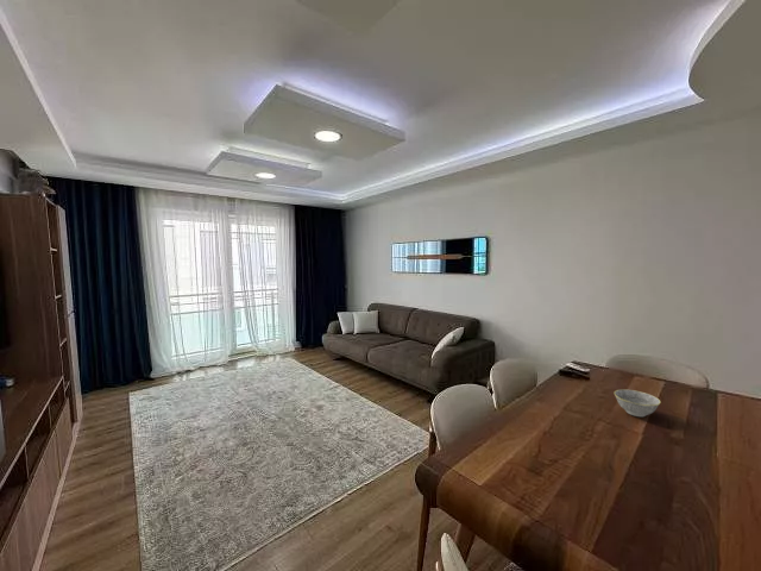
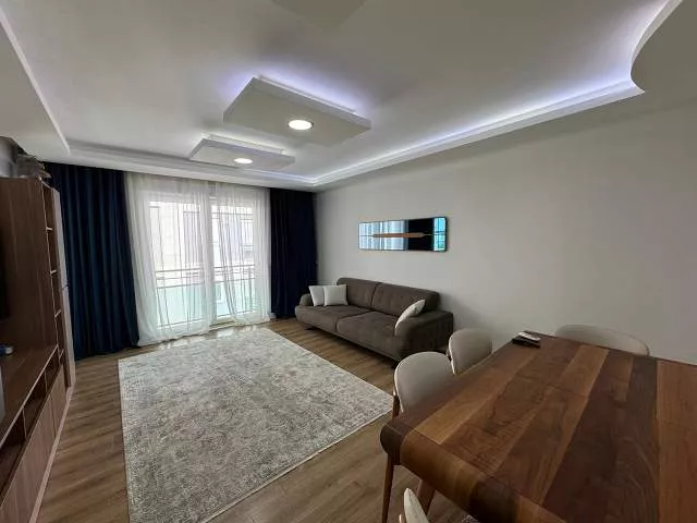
- bowl [612,389,662,418]
